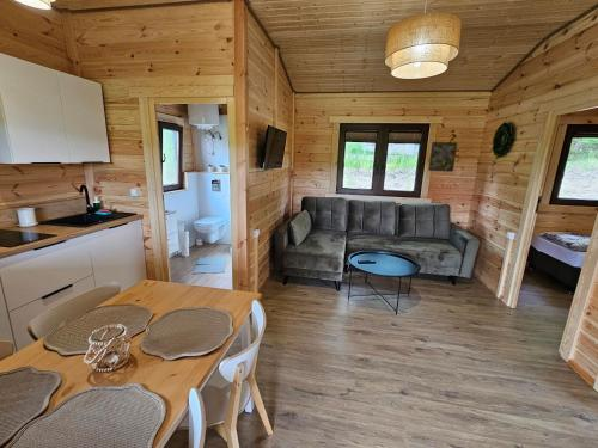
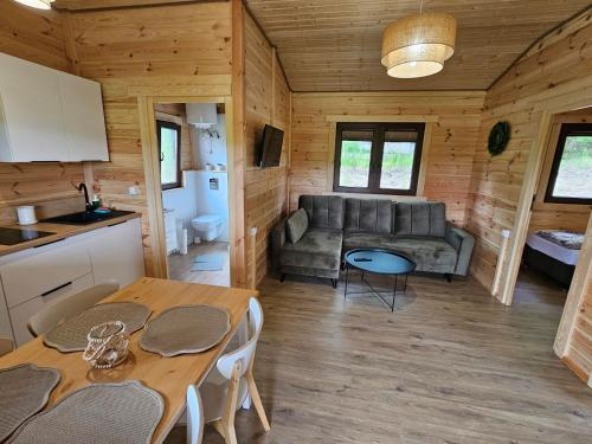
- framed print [427,141,458,173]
